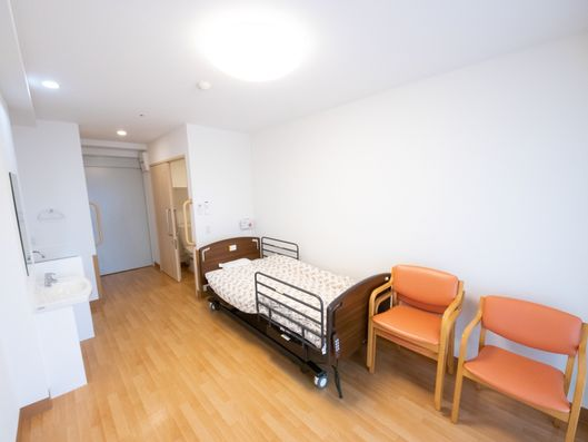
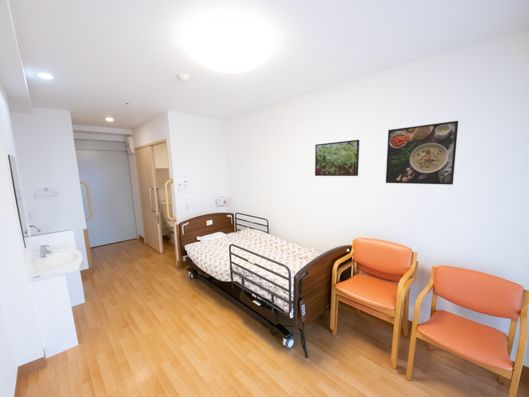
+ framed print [385,120,459,186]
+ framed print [314,139,360,177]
